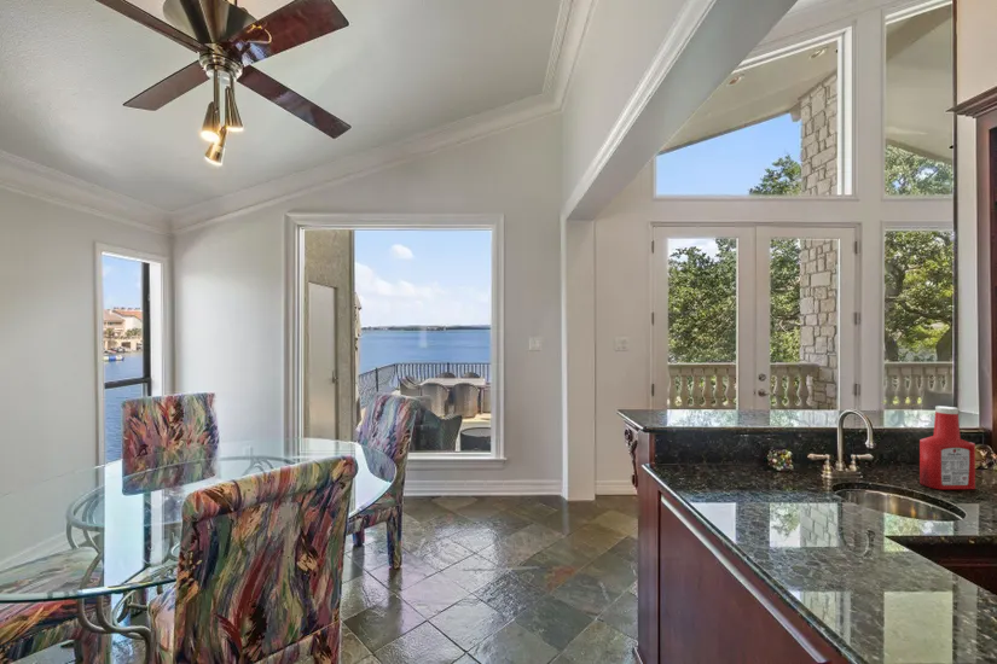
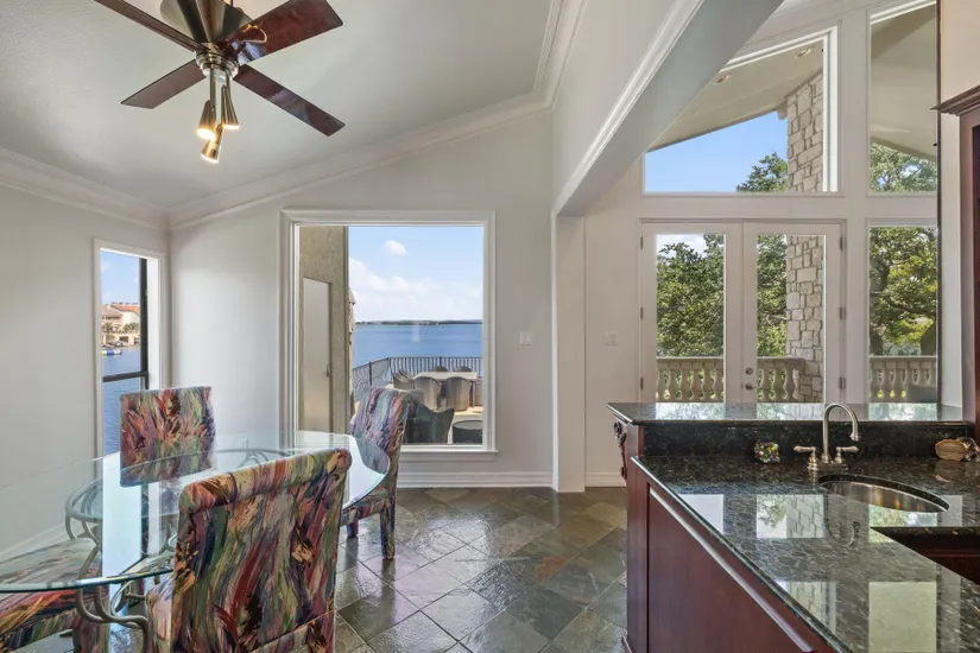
- soap bottle [918,404,976,490]
